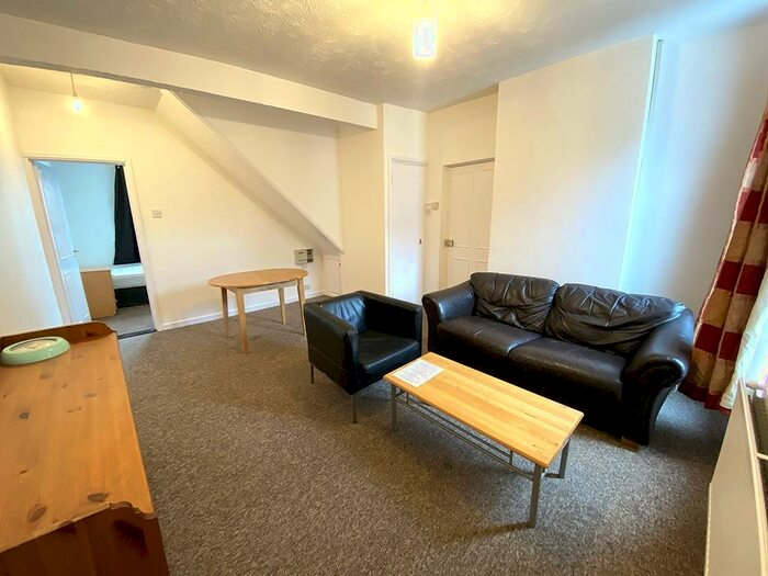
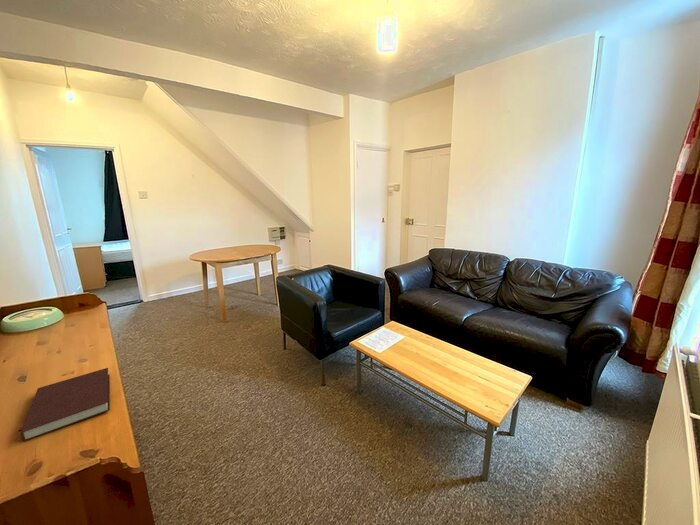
+ notebook [20,367,111,442]
